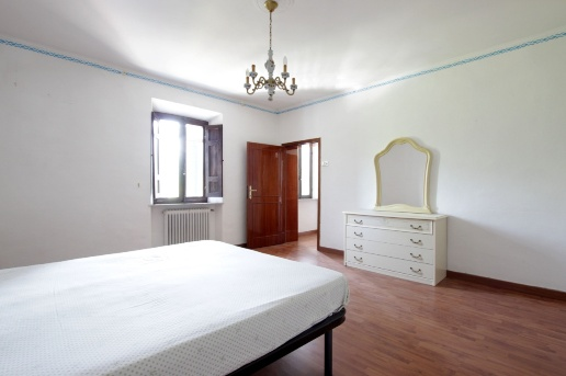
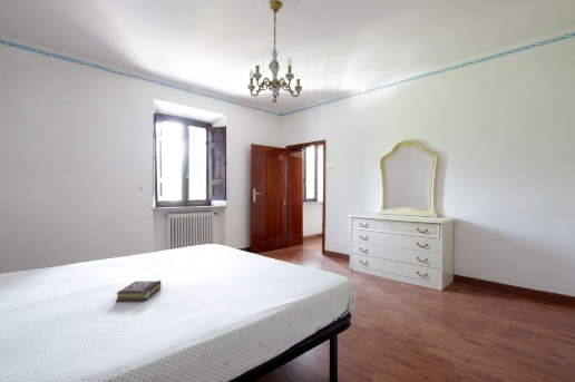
+ book [115,280,163,303]
